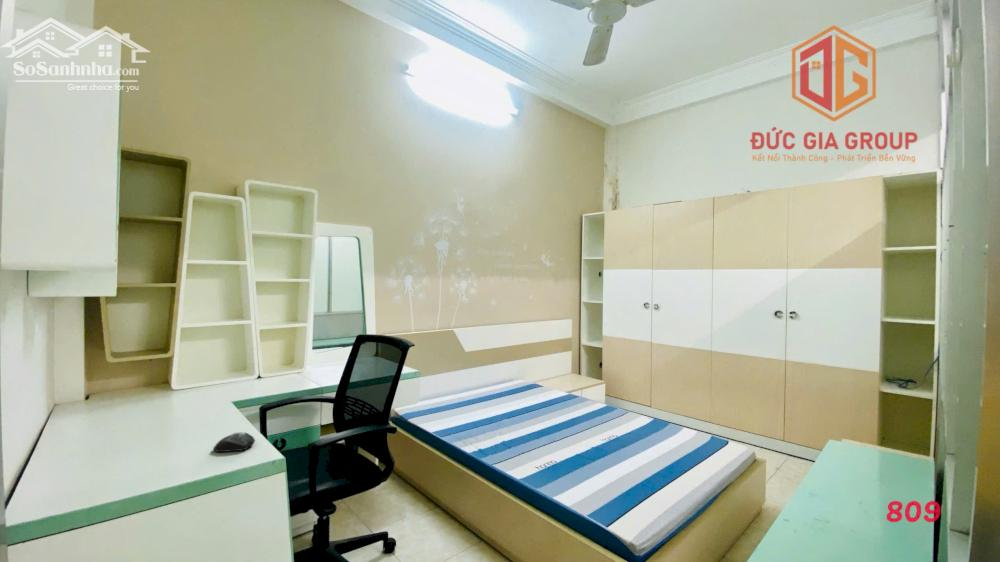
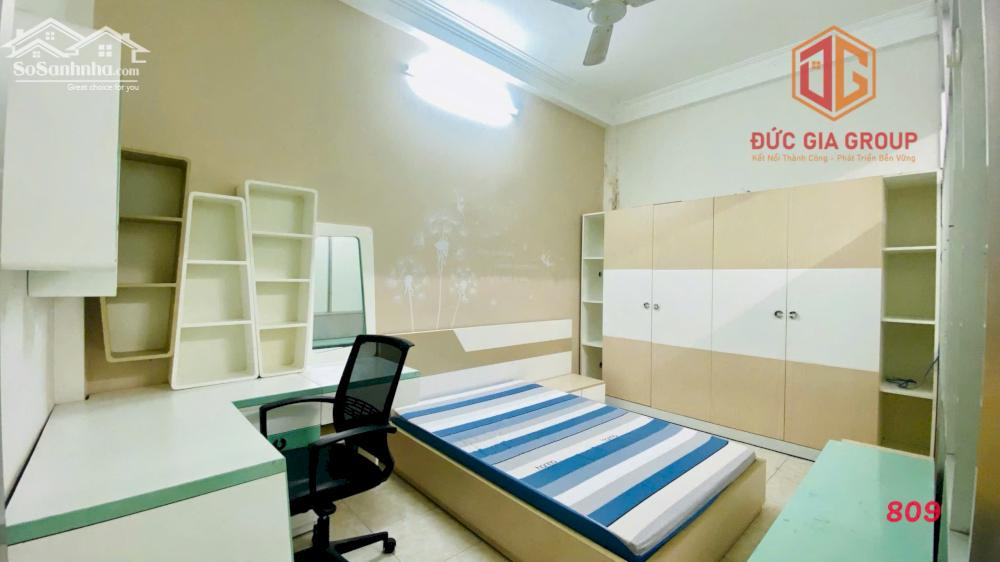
- computer mouse [212,432,256,453]
